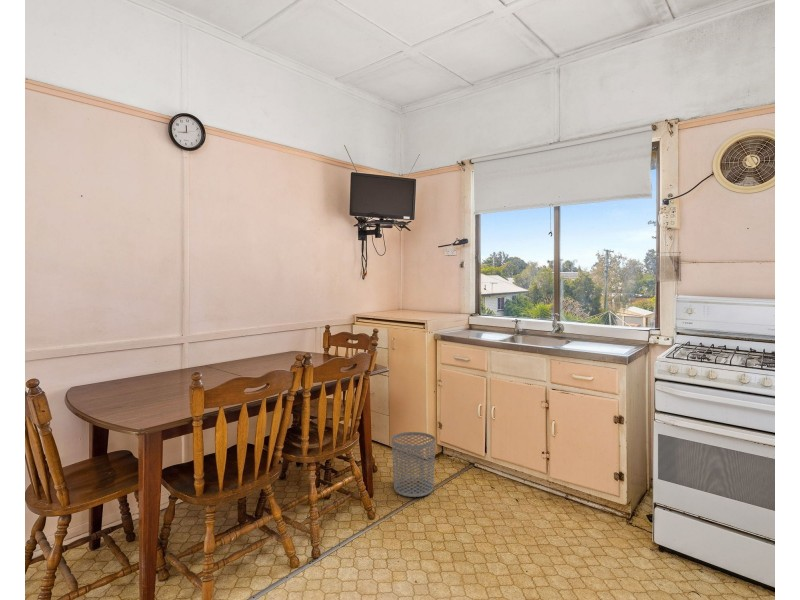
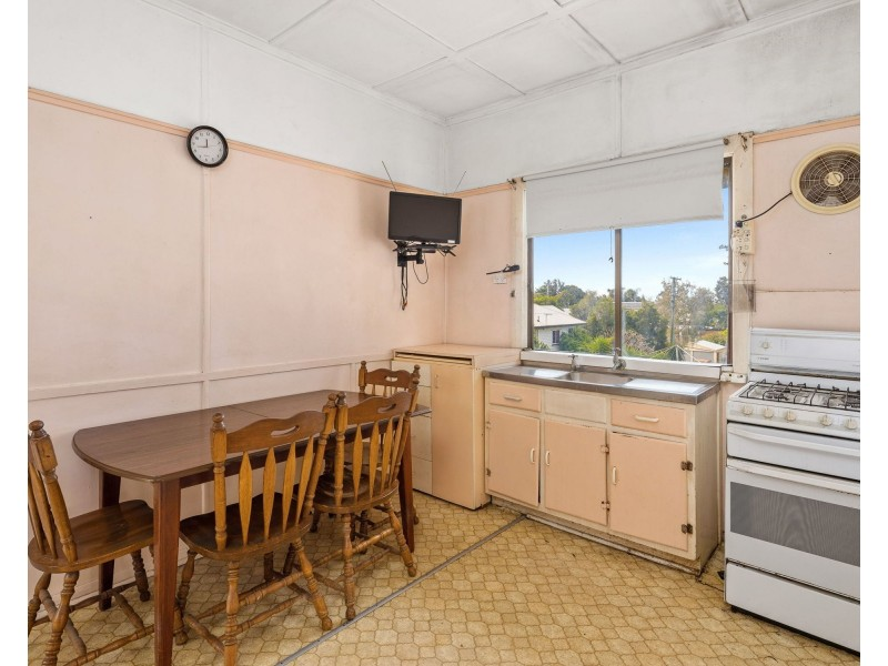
- waste bin [391,431,436,498]
